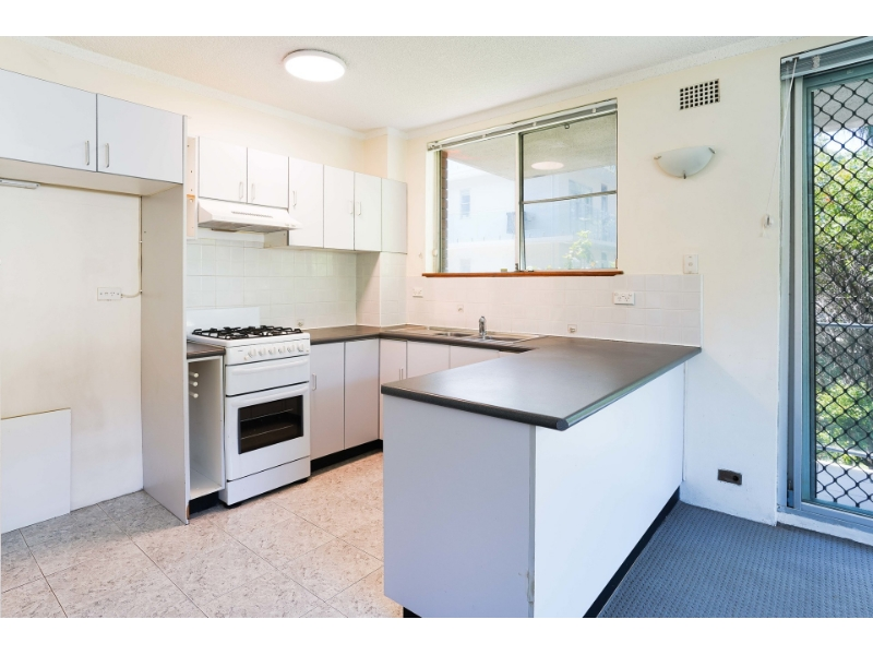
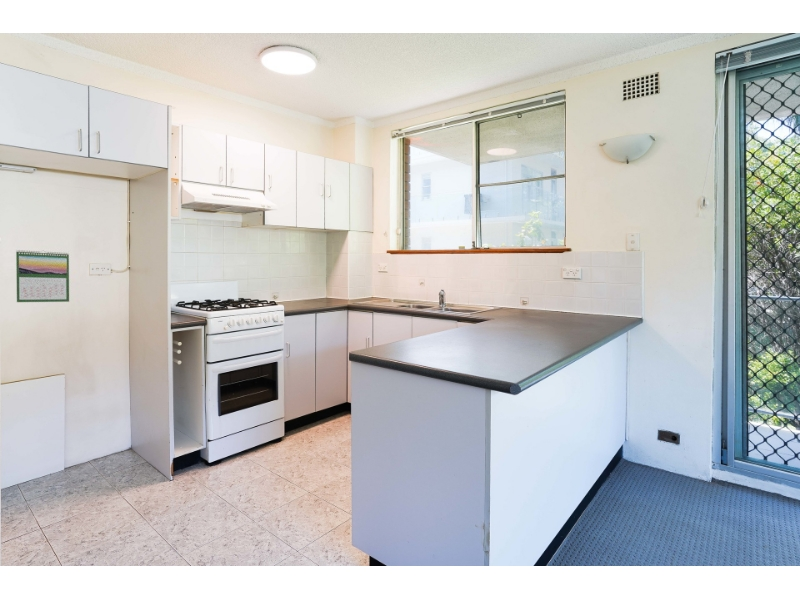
+ calendar [15,249,70,303]
